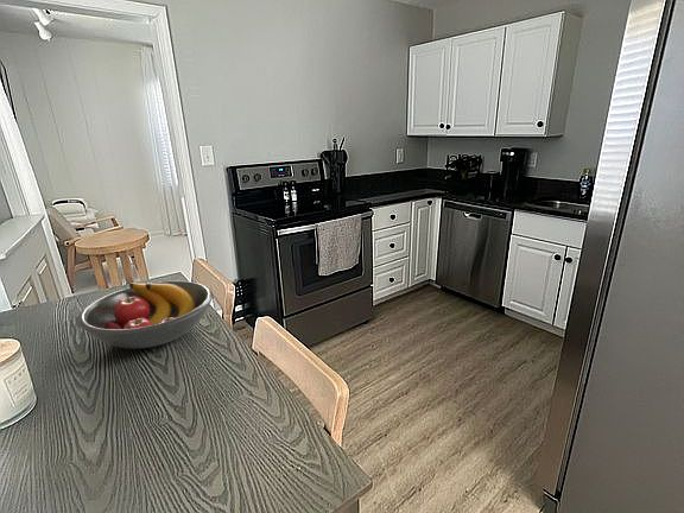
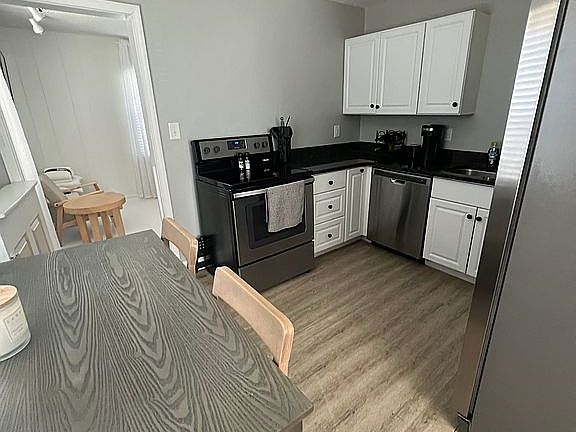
- fruit bowl [77,280,214,350]
